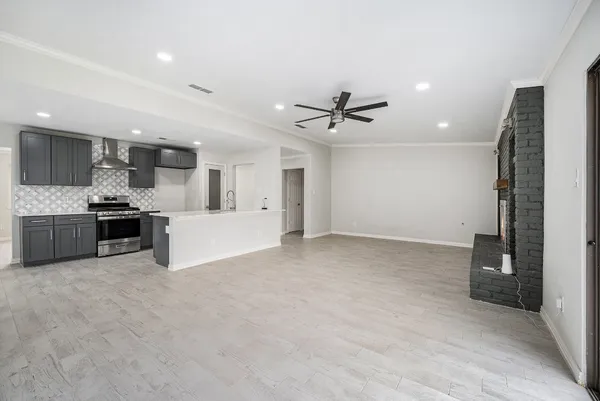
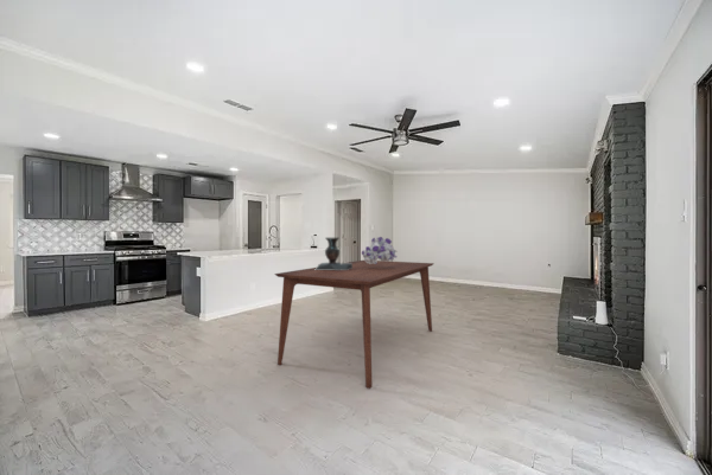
+ decorative urn [314,237,352,270]
+ bouquet [361,236,399,264]
+ dining table [273,259,436,390]
